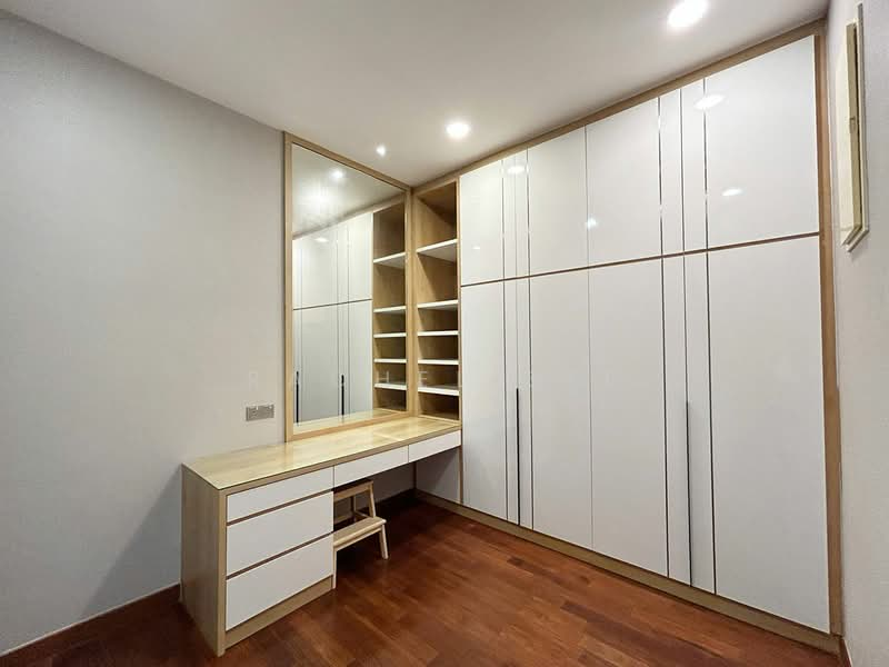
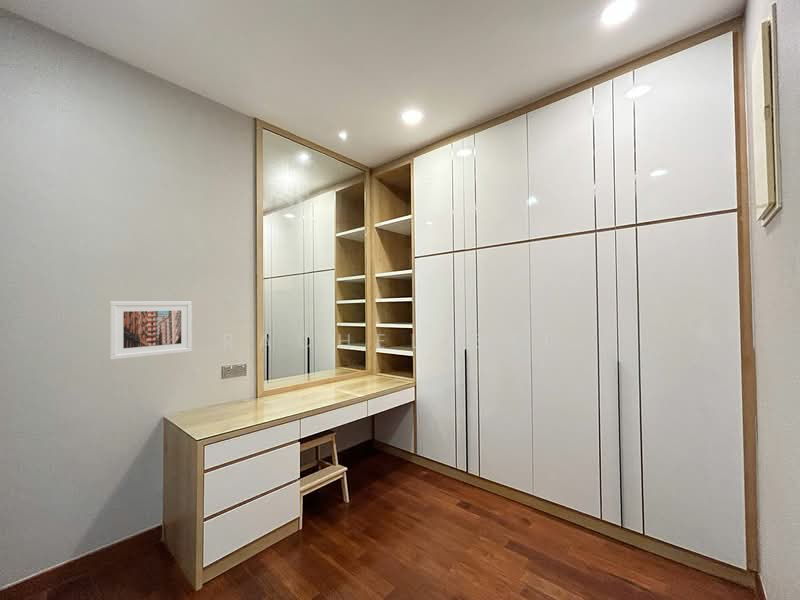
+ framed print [108,300,193,361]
